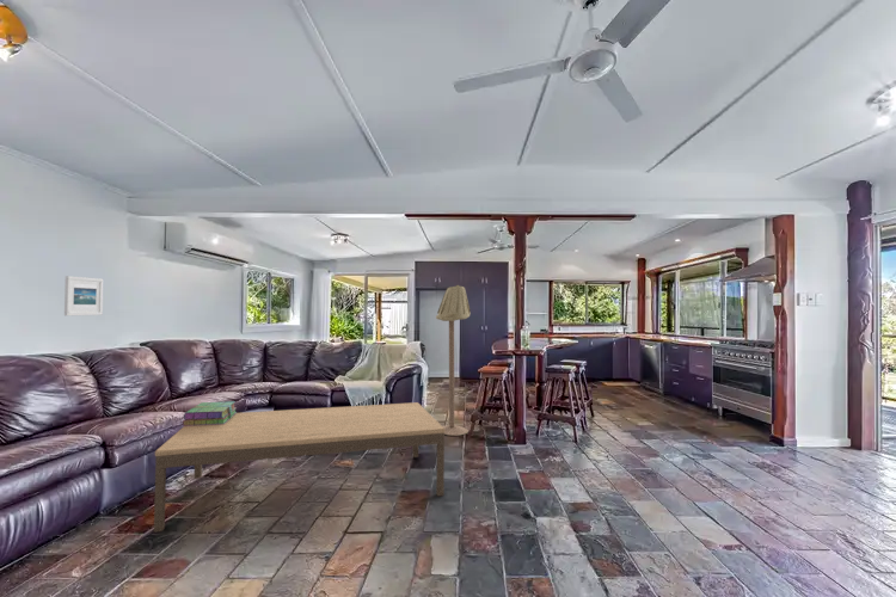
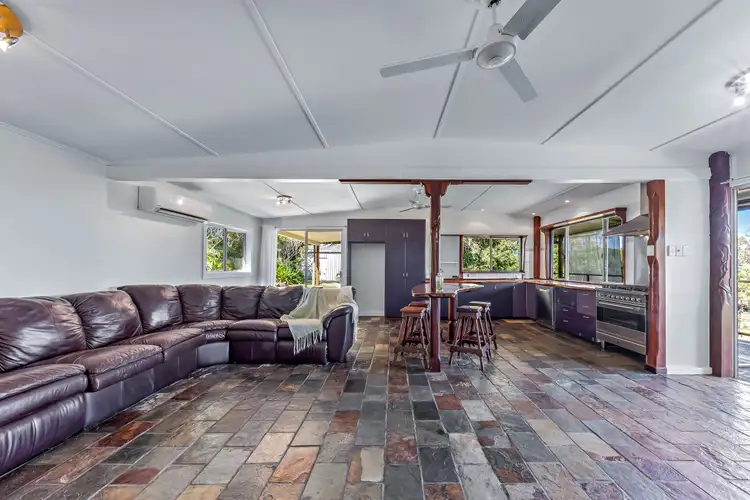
- stack of books [182,400,238,427]
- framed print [63,275,104,316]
- coffee table [153,401,446,534]
- floor lamp [435,284,472,437]
